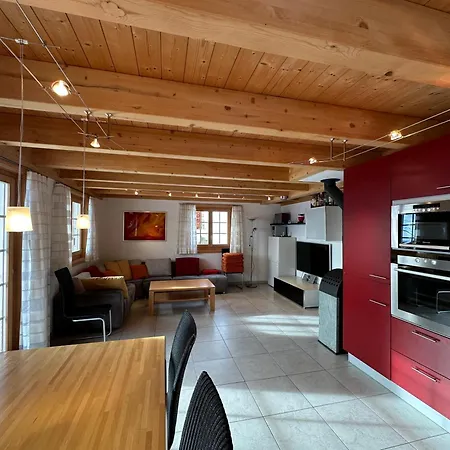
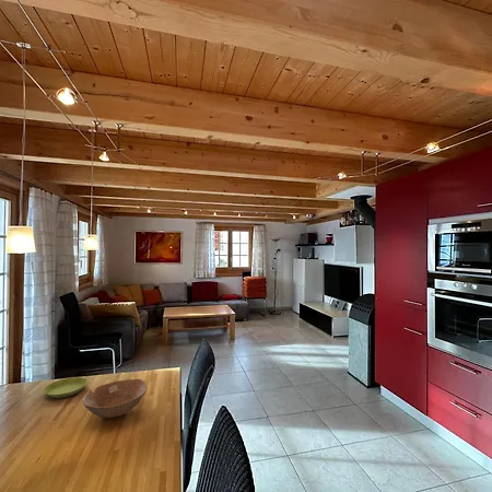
+ saucer [43,376,89,399]
+ bowl [82,378,148,419]
